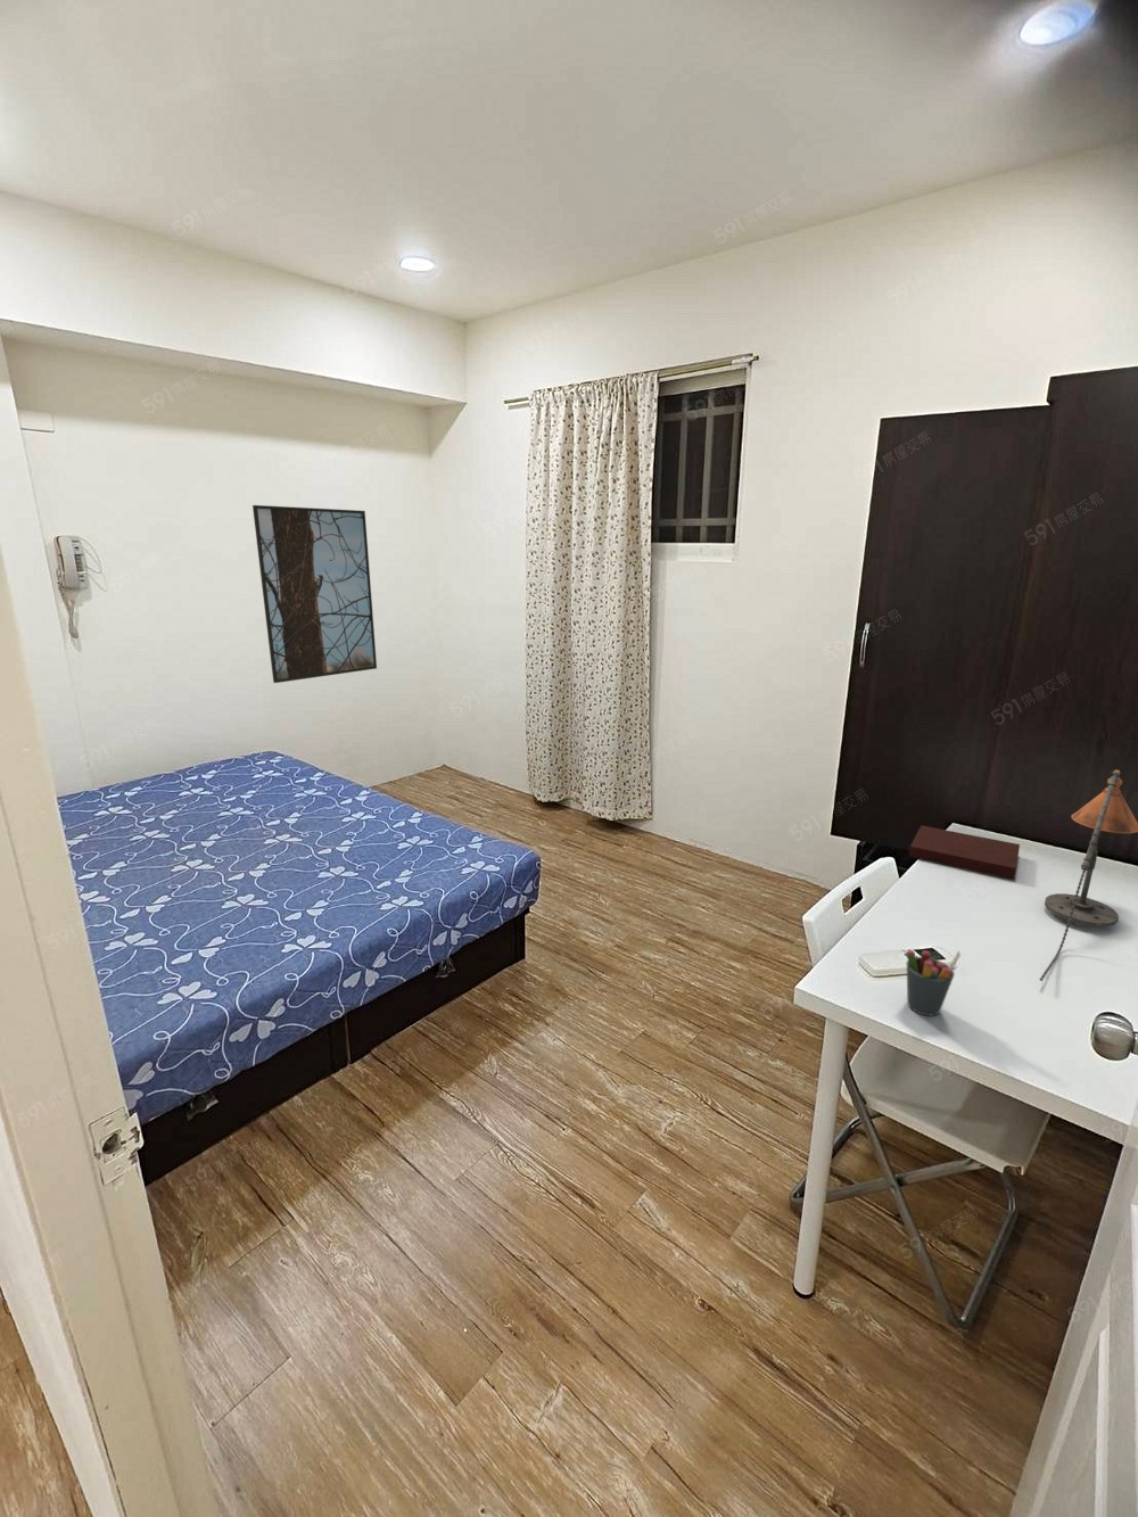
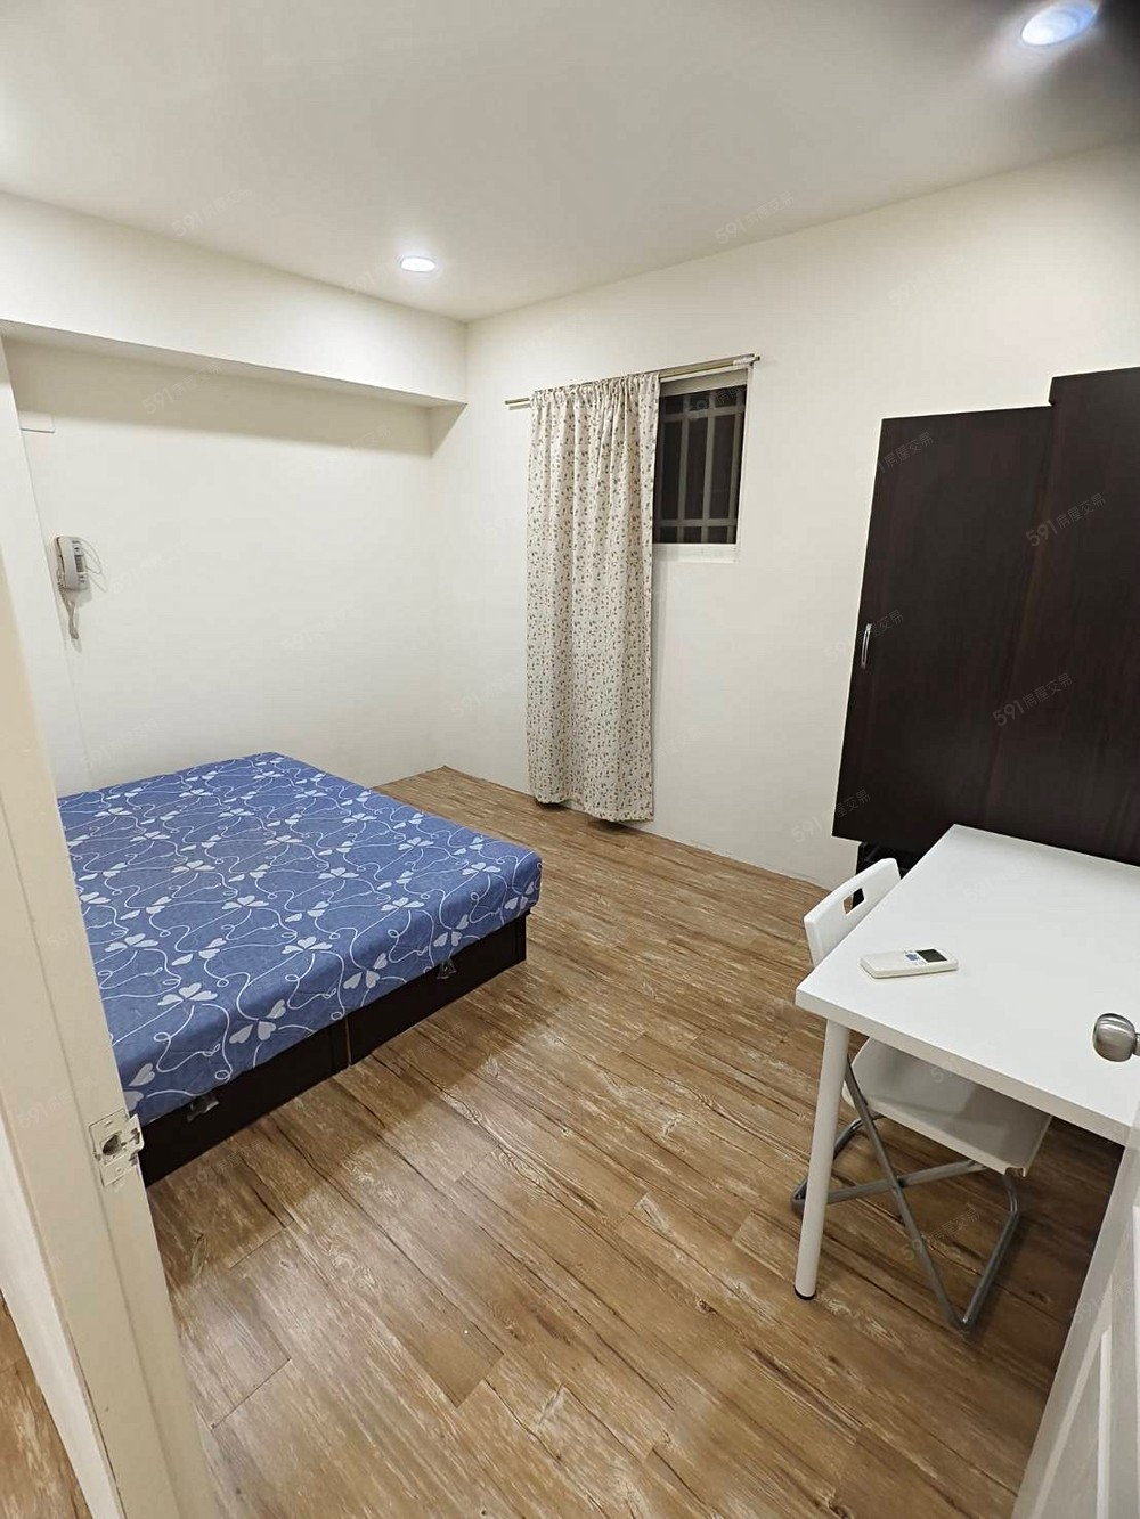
- pen holder [905,949,961,1017]
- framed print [251,504,378,684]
- desk lamp [1038,770,1138,983]
- notebook [908,824,1021,881]
